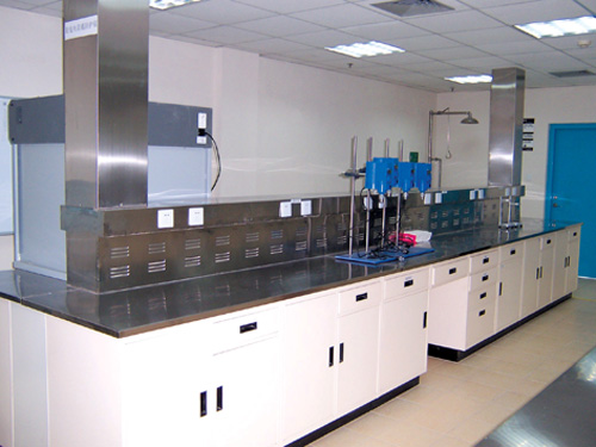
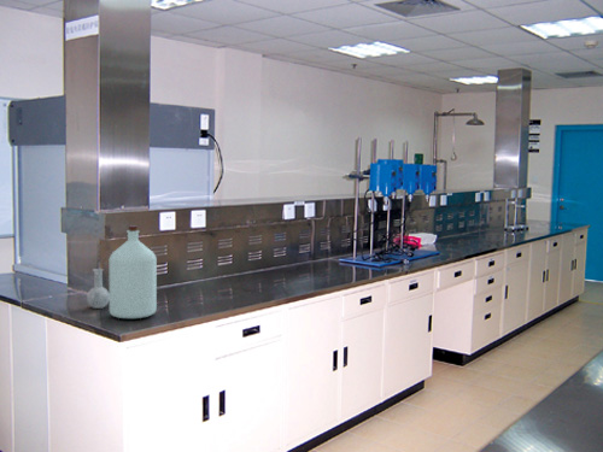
+ bottle [86,224,158,319]
